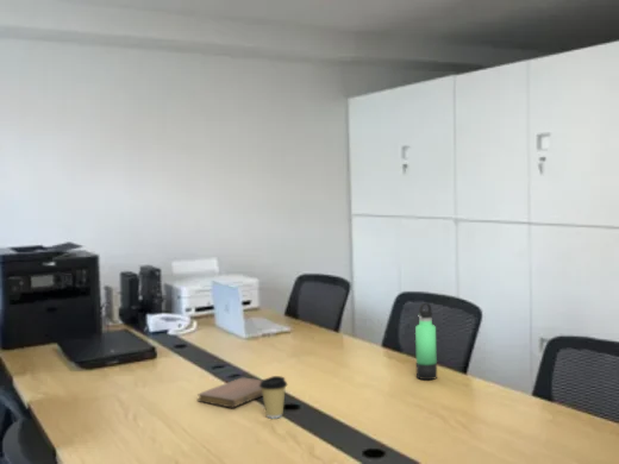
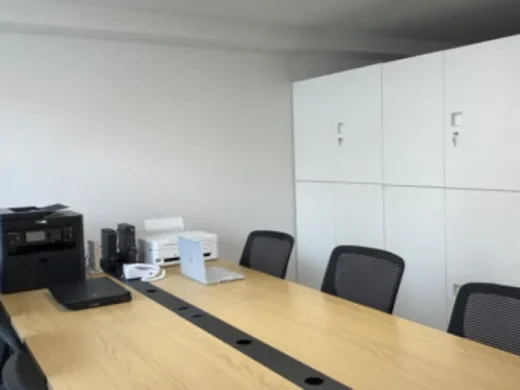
- notebook [196,376,263,409]
- coffee cup [260,375,288,419]
- thermos bottle [414,302,438,381]
